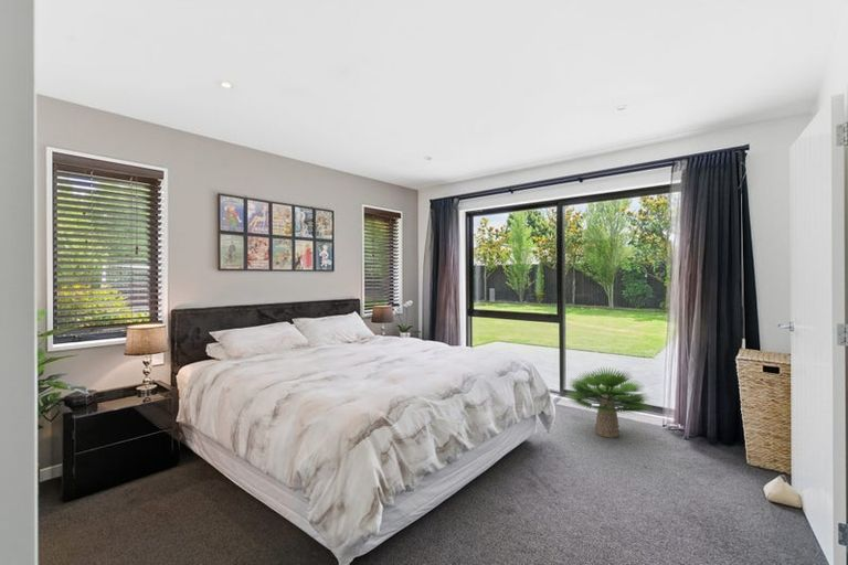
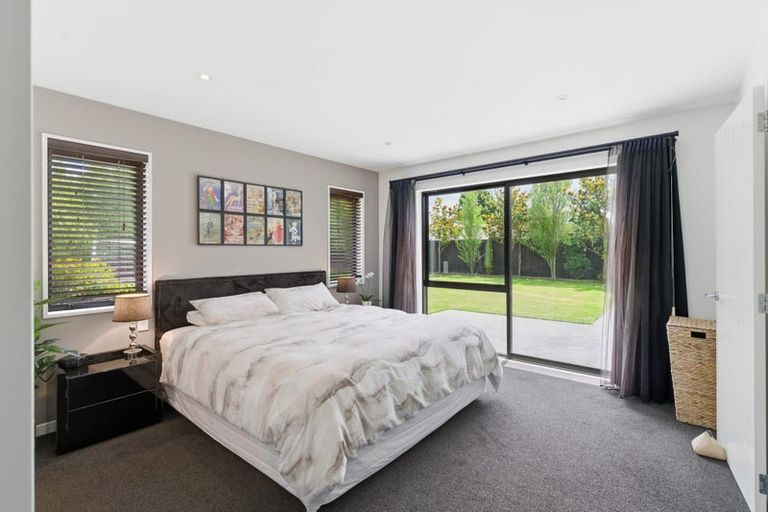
- potted plant [566,365,653,439]
